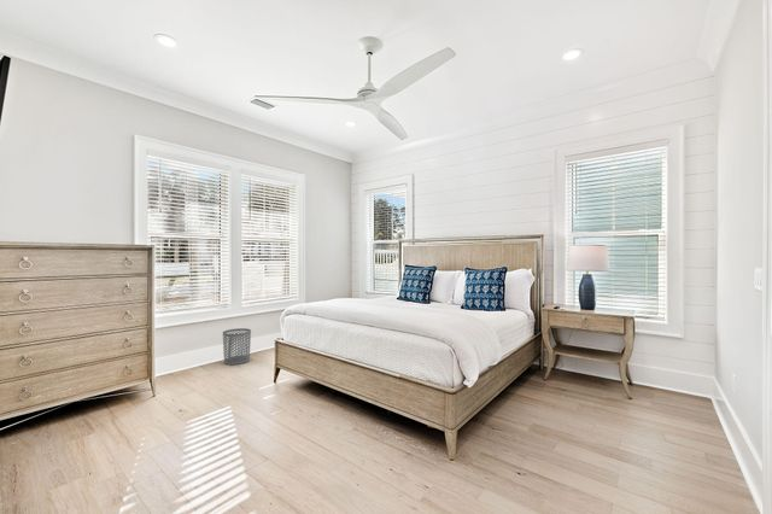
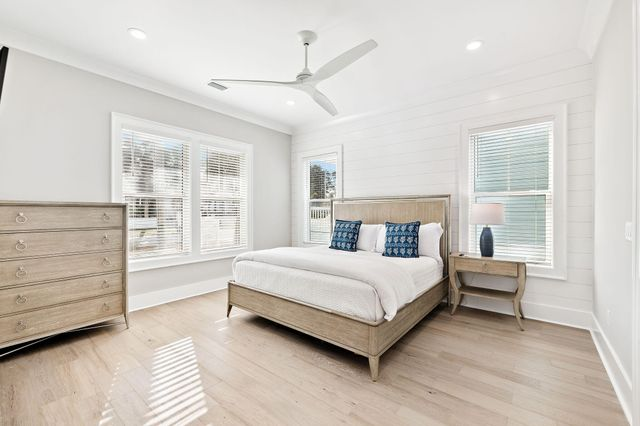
- waste bin [222,327,252,366]
